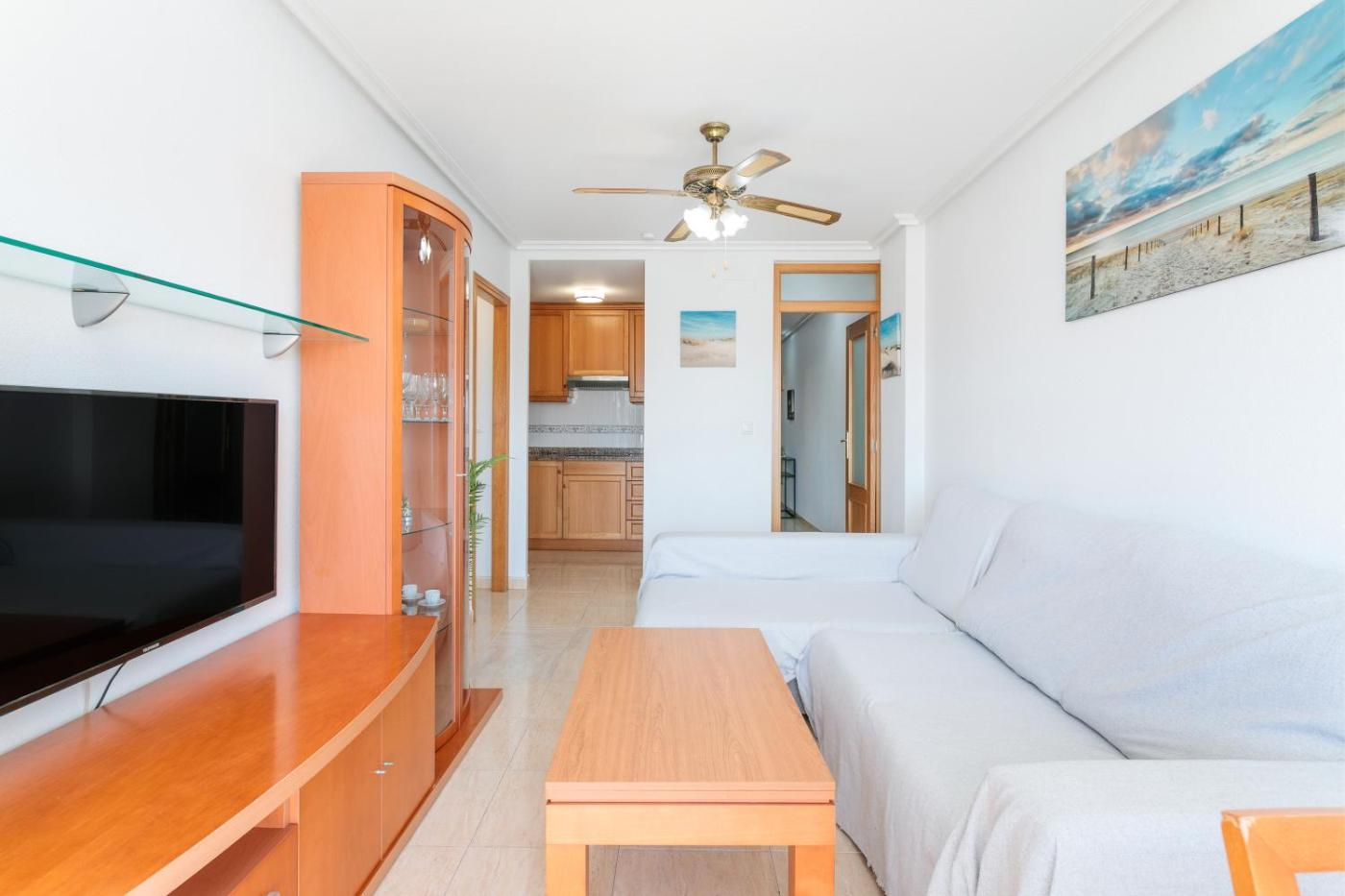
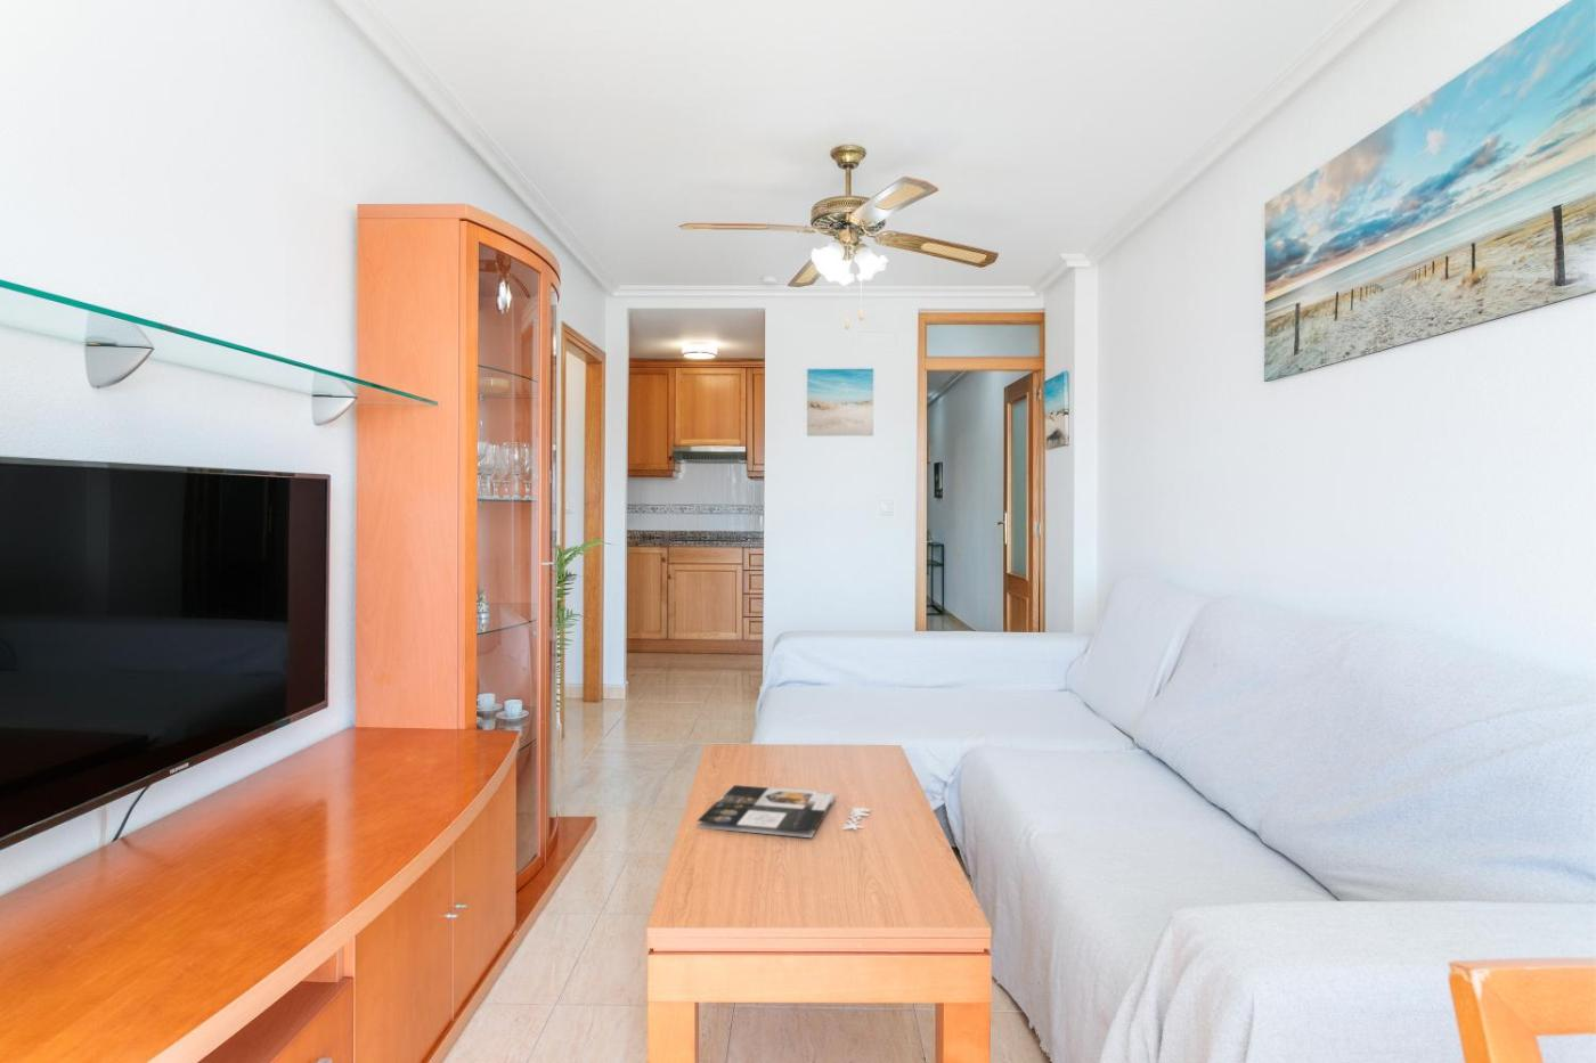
+ magazine [695,784,872,839]
